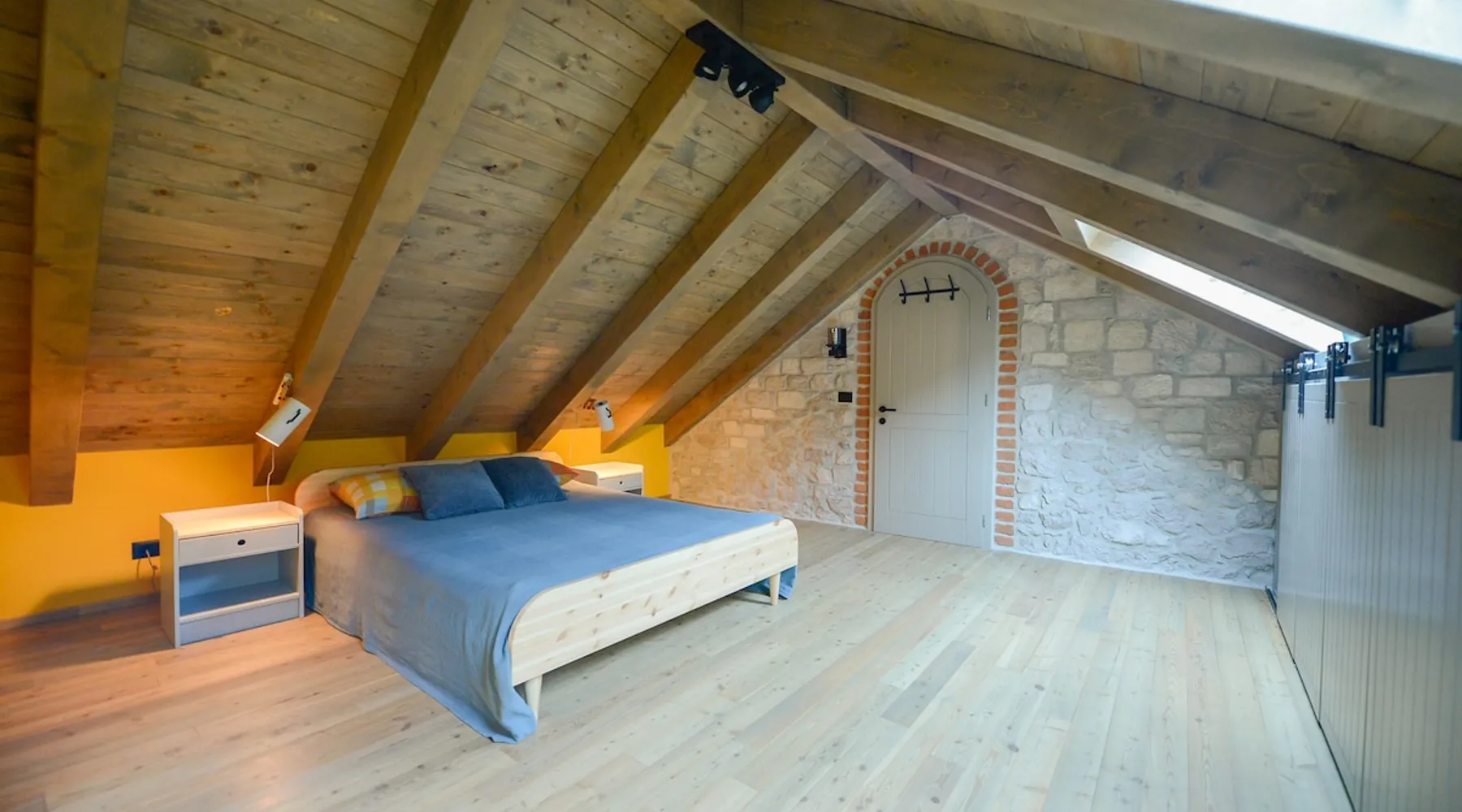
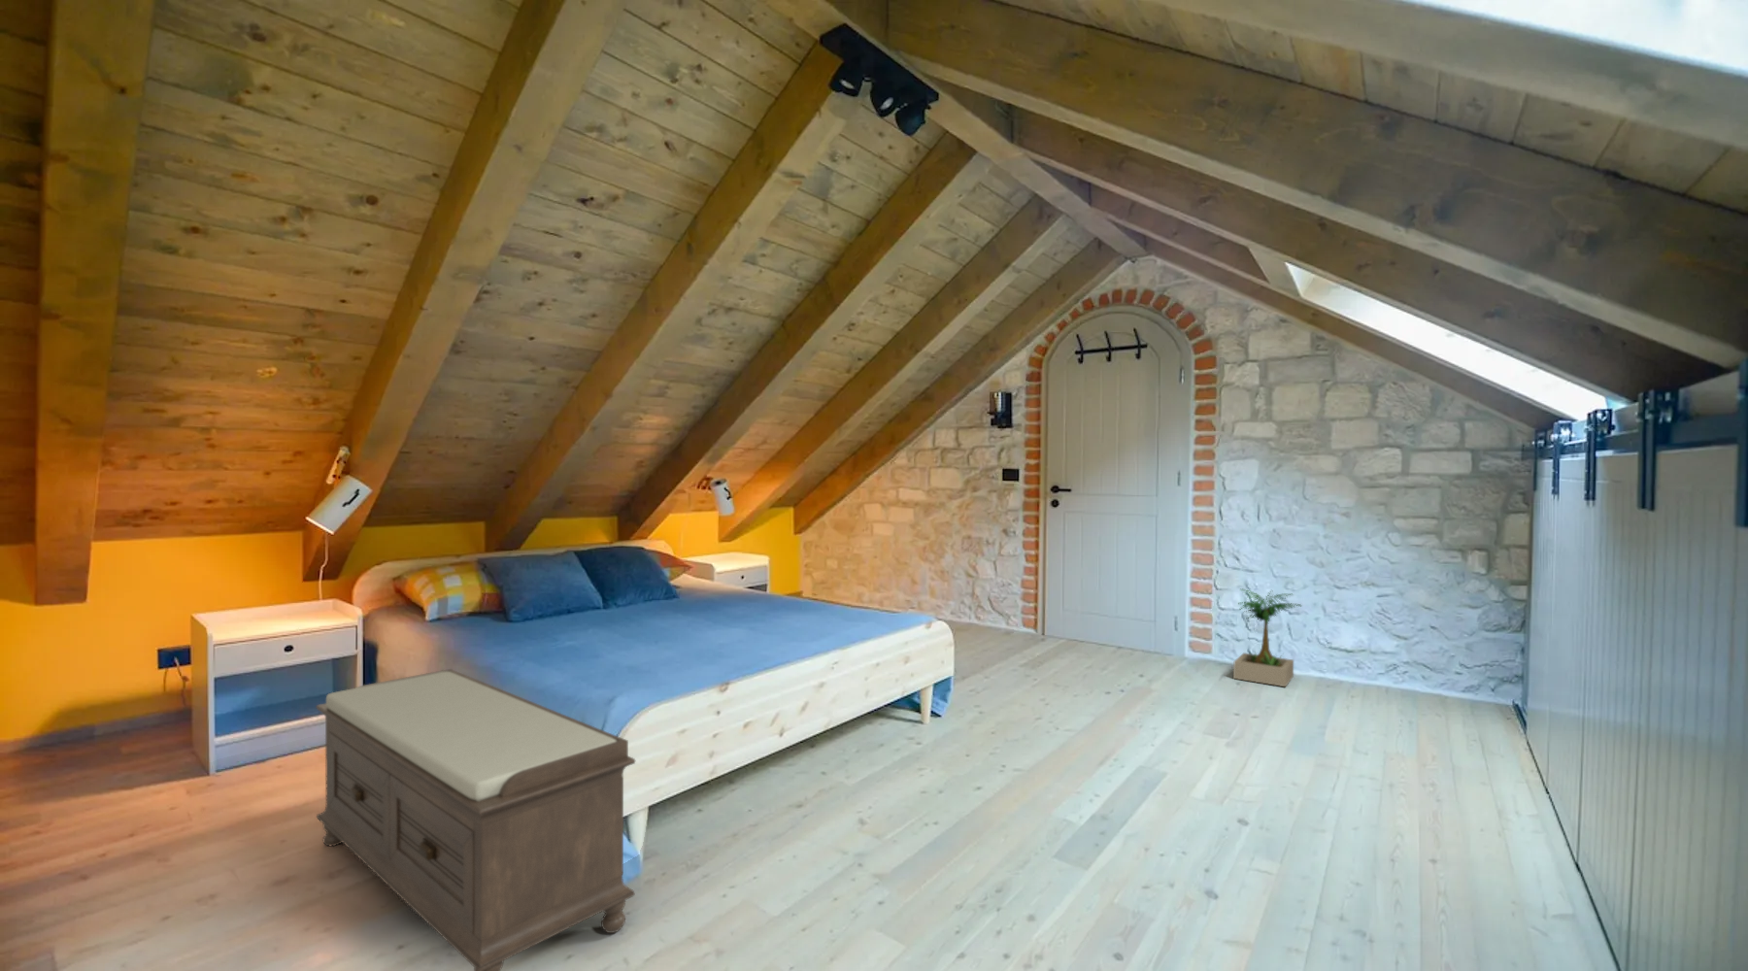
+ potted plant [1233,587,1303,688]
+ bench [314,668,636,971]
